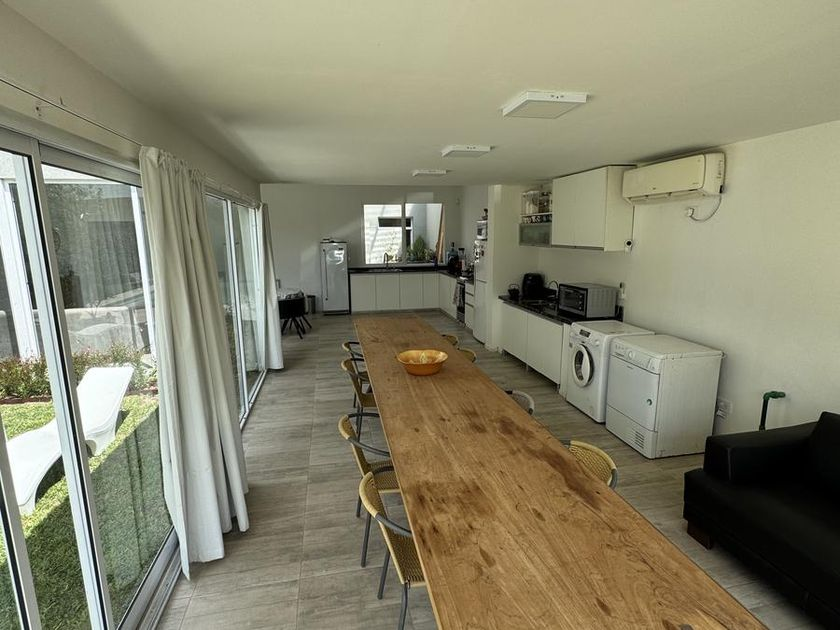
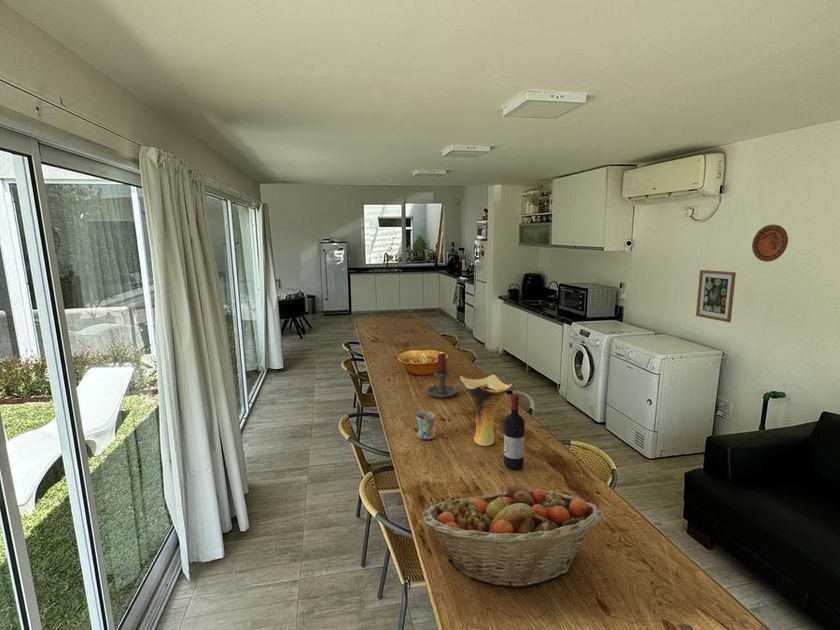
+ decorative plate [751,224,789,263]
+ vase [459,374,513,447]
+ mug [415,411,437,441]
+ candle holder [426,352,467,399]
+ wall art [695,269,737,323]
+ wine bottle [503,393,526,471]
+ fruit basket [422,482,604,589]
